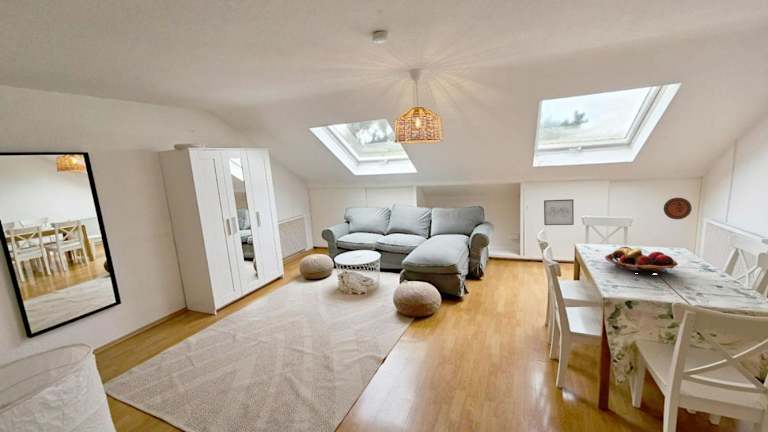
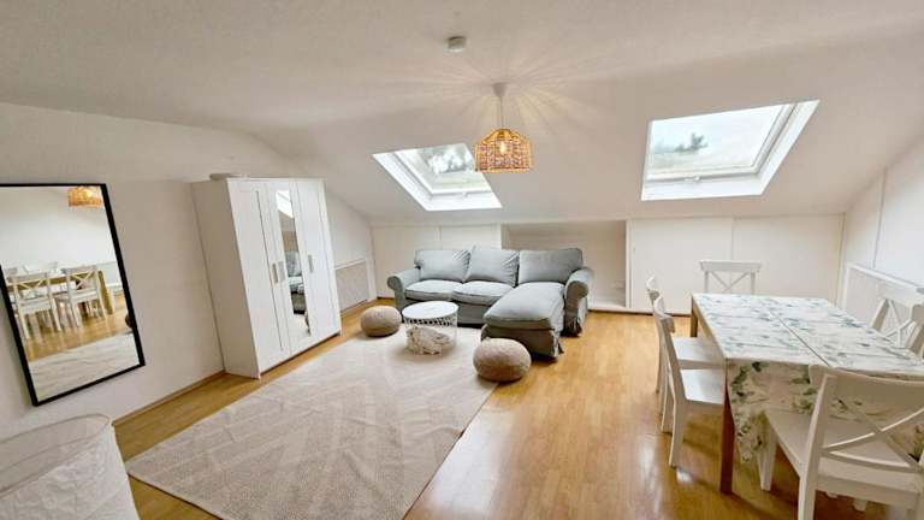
- fruit basket [604,246,679,276]
- wall art [543,198,575,226]
- decorative plate [663,197,693,220]
